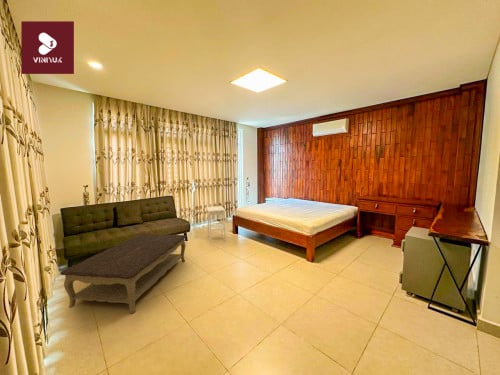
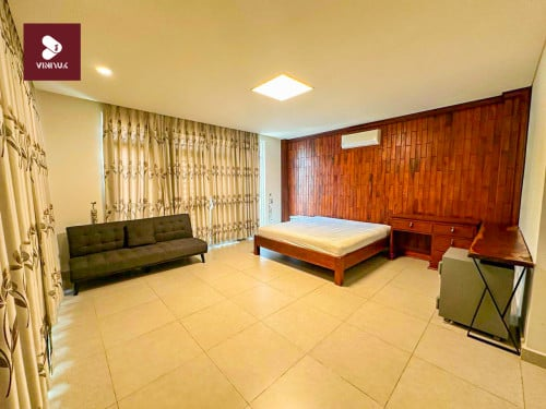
- coffee table [59,233,188,314]
- side table [205,205,227,243]
